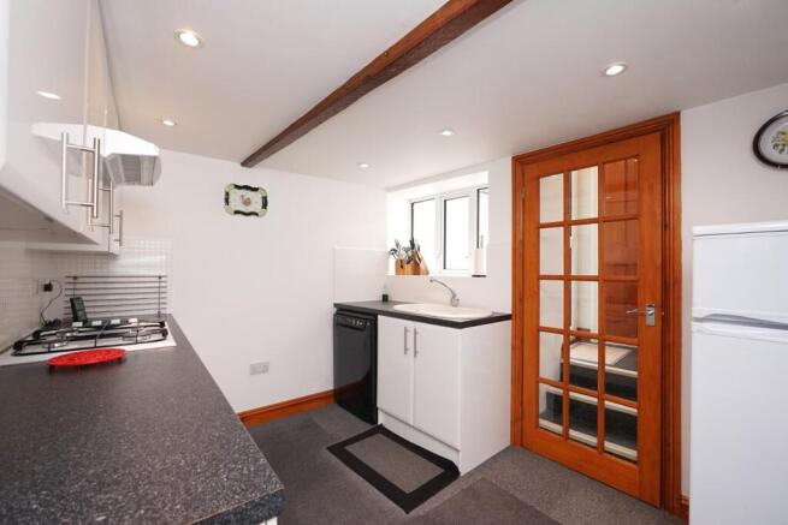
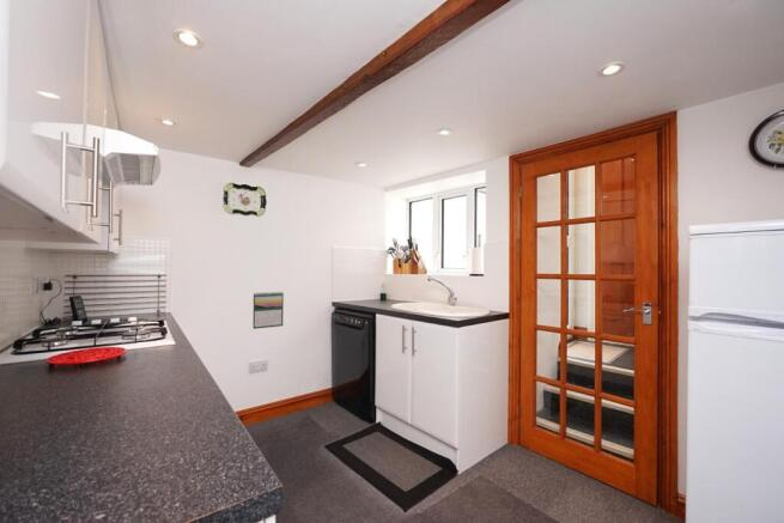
+ calendar [251,291,285,330]
